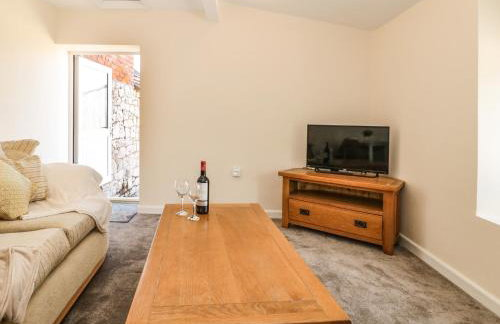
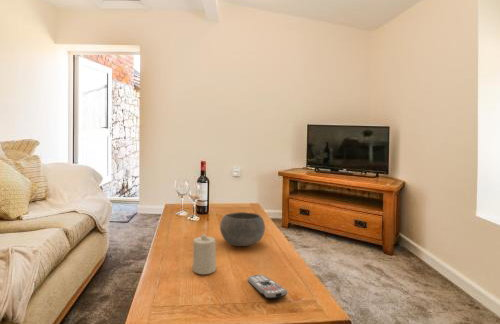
+ candle [192,232,217,275]
+ bowl [219,211,266,247]
+ remote control [247,274,289,300]
